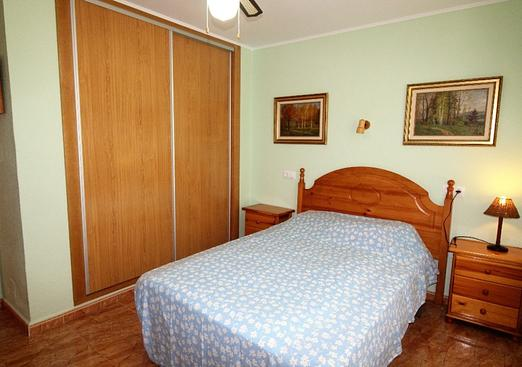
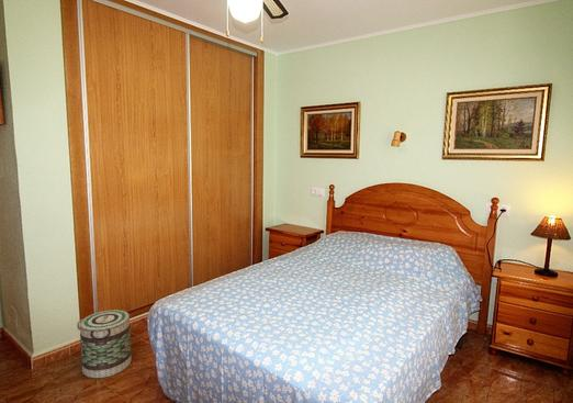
+ basket [76,309,133,379]
